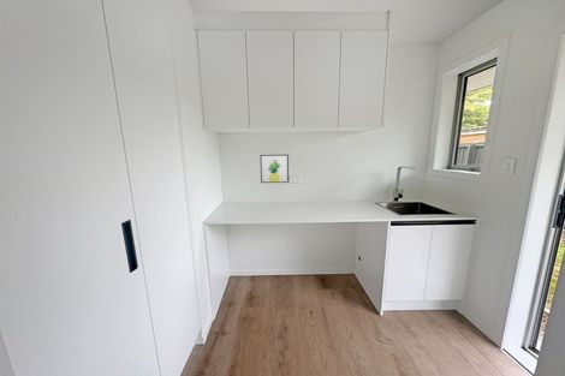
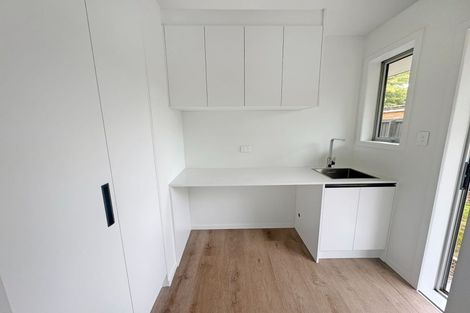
- wall art [260,154,290,184]
